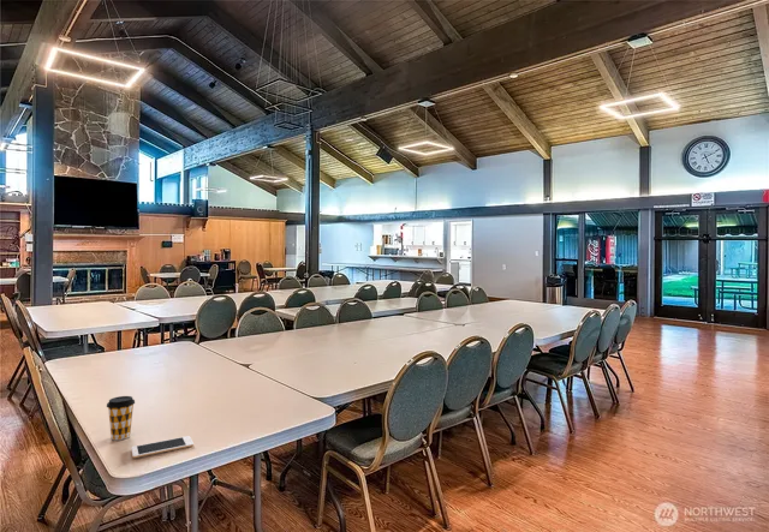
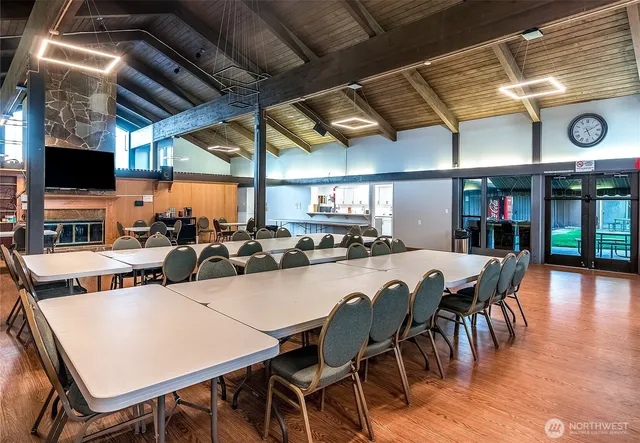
- cell phone [130,435,195,459]
- coffee cup [106,395,136,441]
